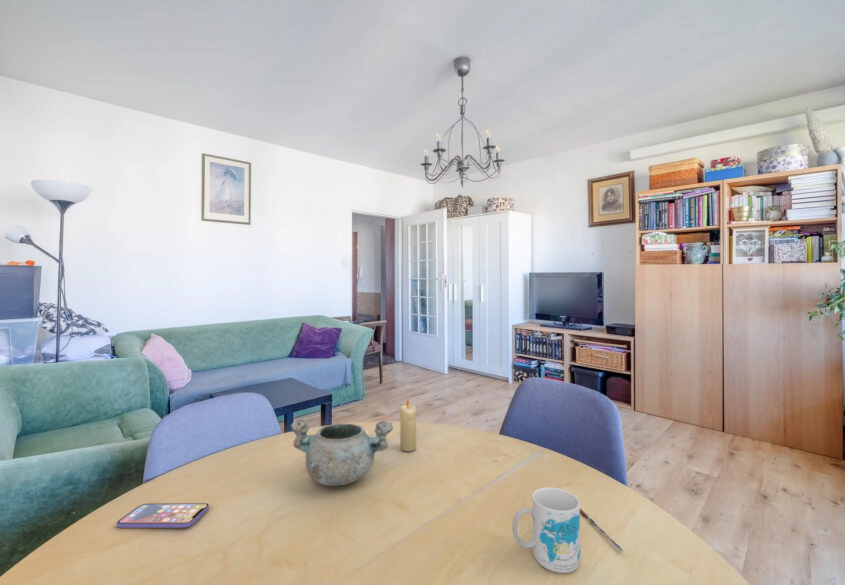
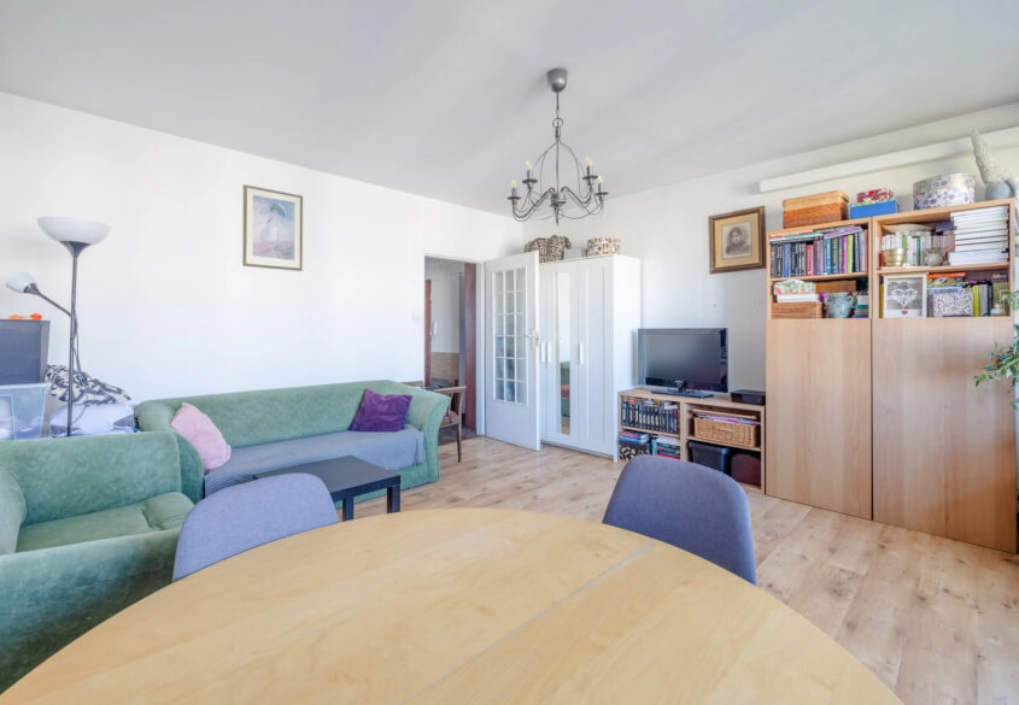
- mug [511,486,581,574]
- candle [399,398,418,452]
- smartphone [116,502,210,529]
- pen [580,508,624,552]
- decorative bowl [289,419,394,487]
